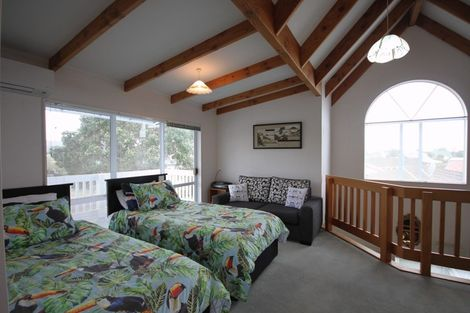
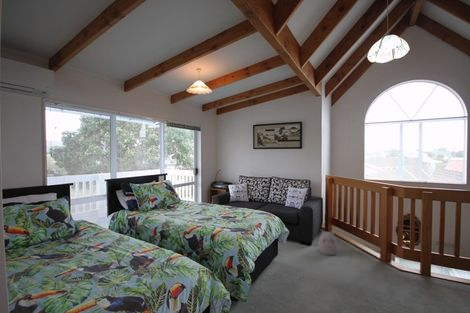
+ plush toy [317,230,338,256]
